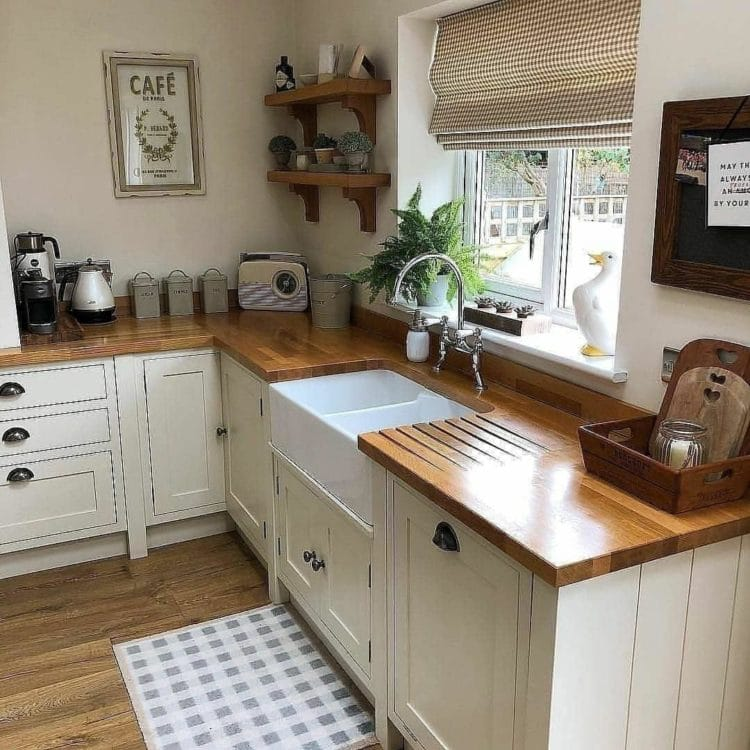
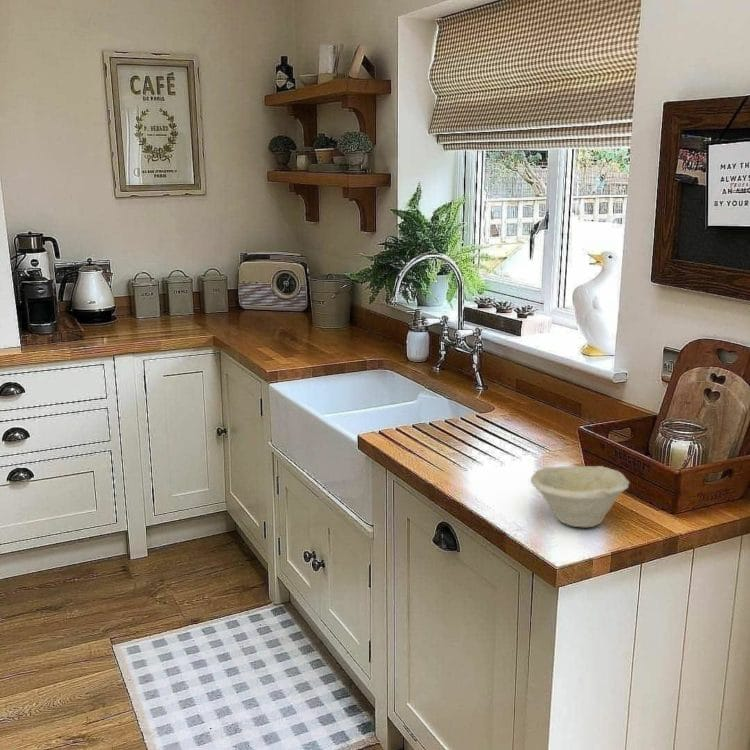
+ bowl [529,465,631,529]
